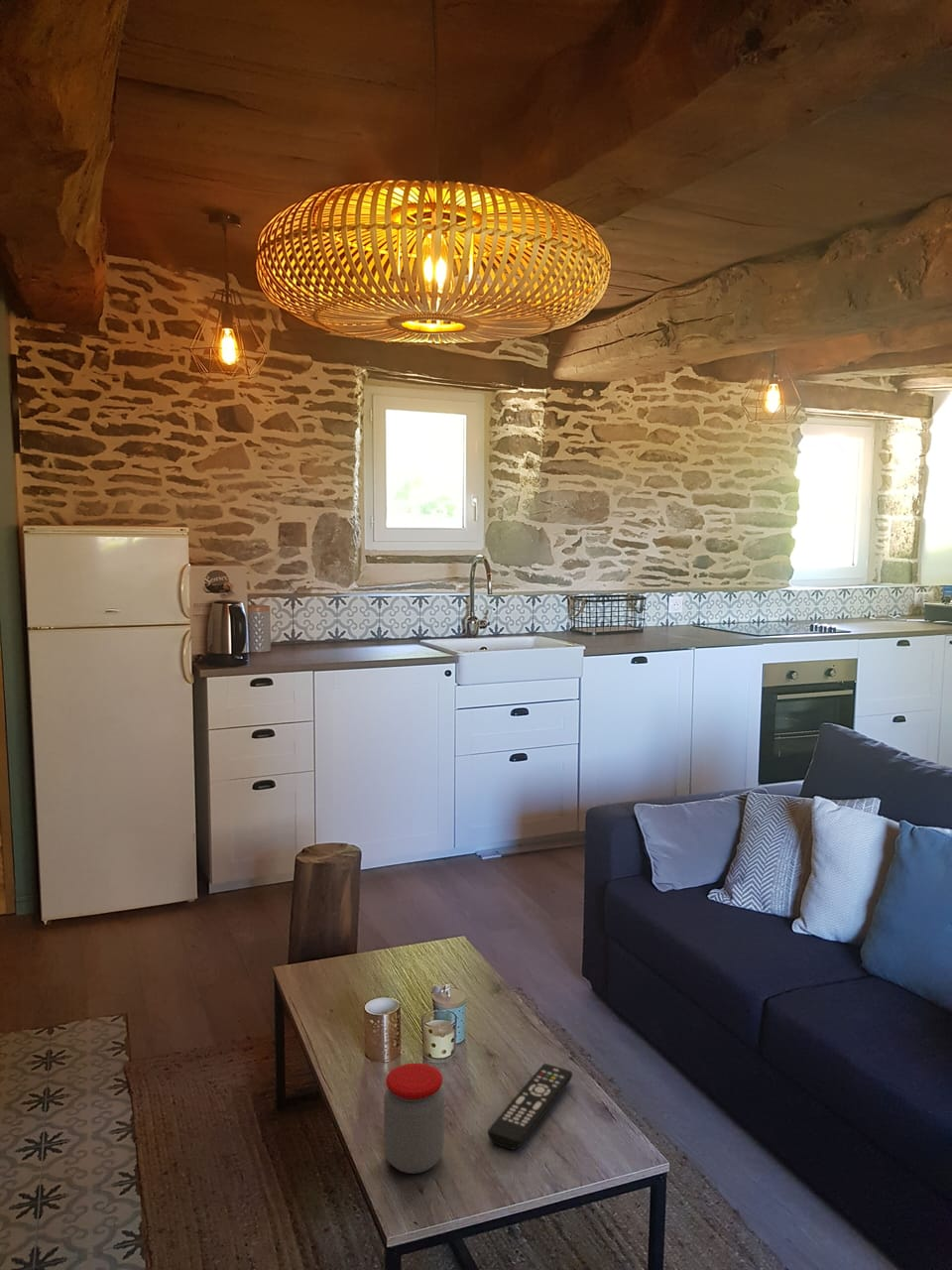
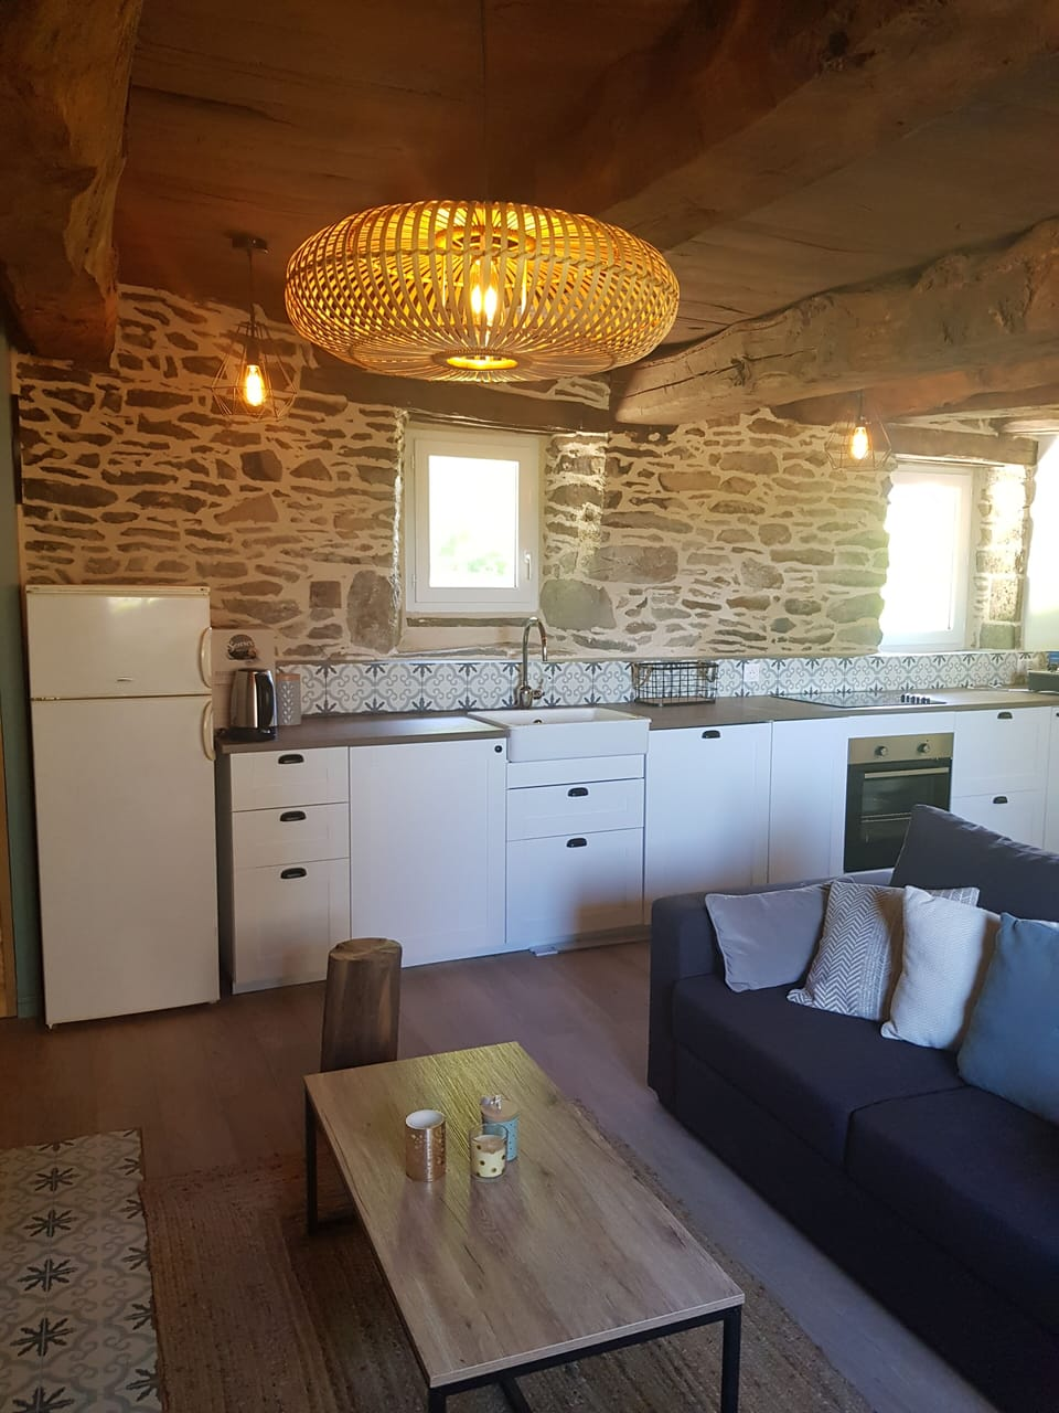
- jar [383,1063,445,1175]
- remote control [487,1063,573,1150]
